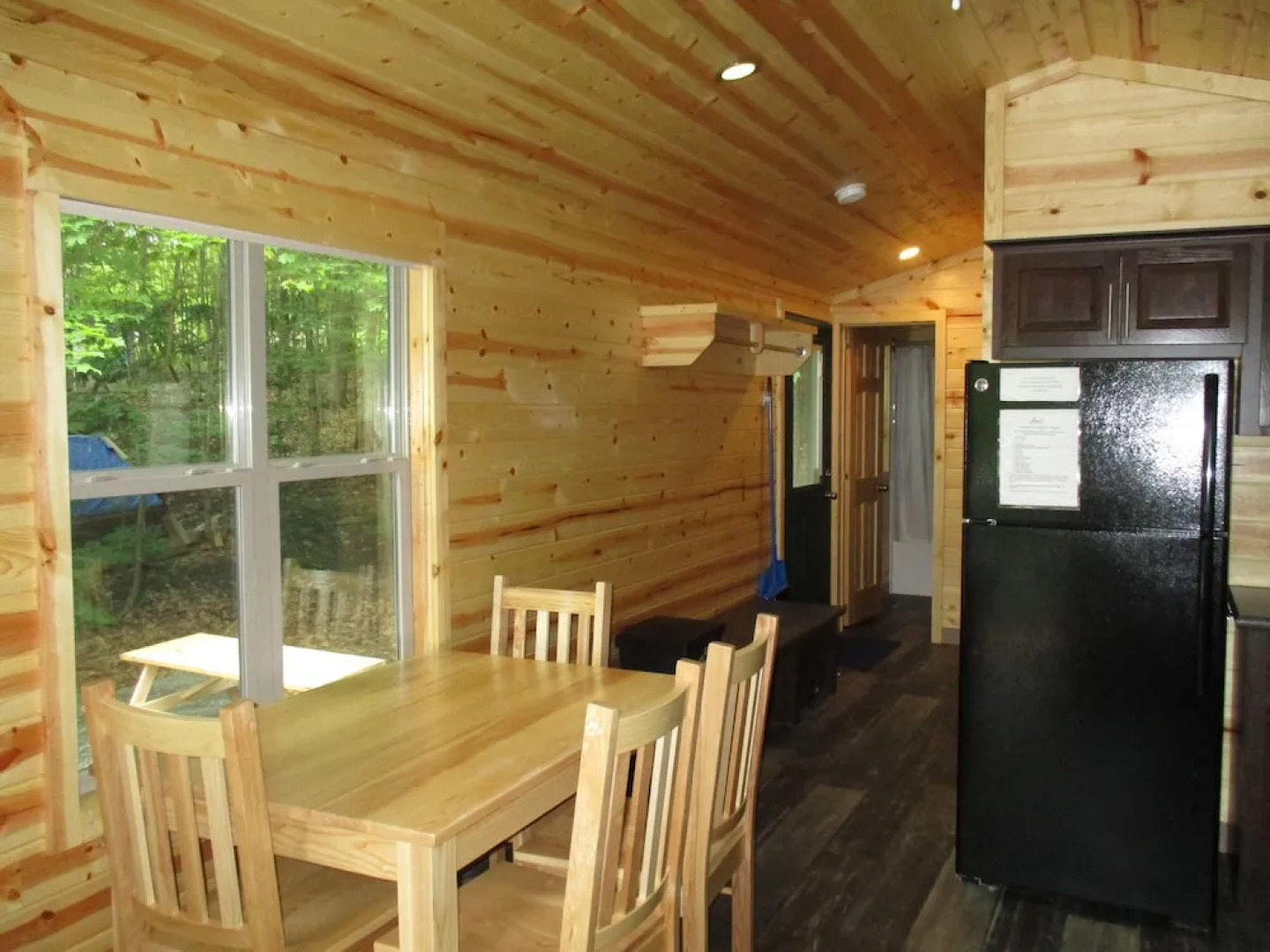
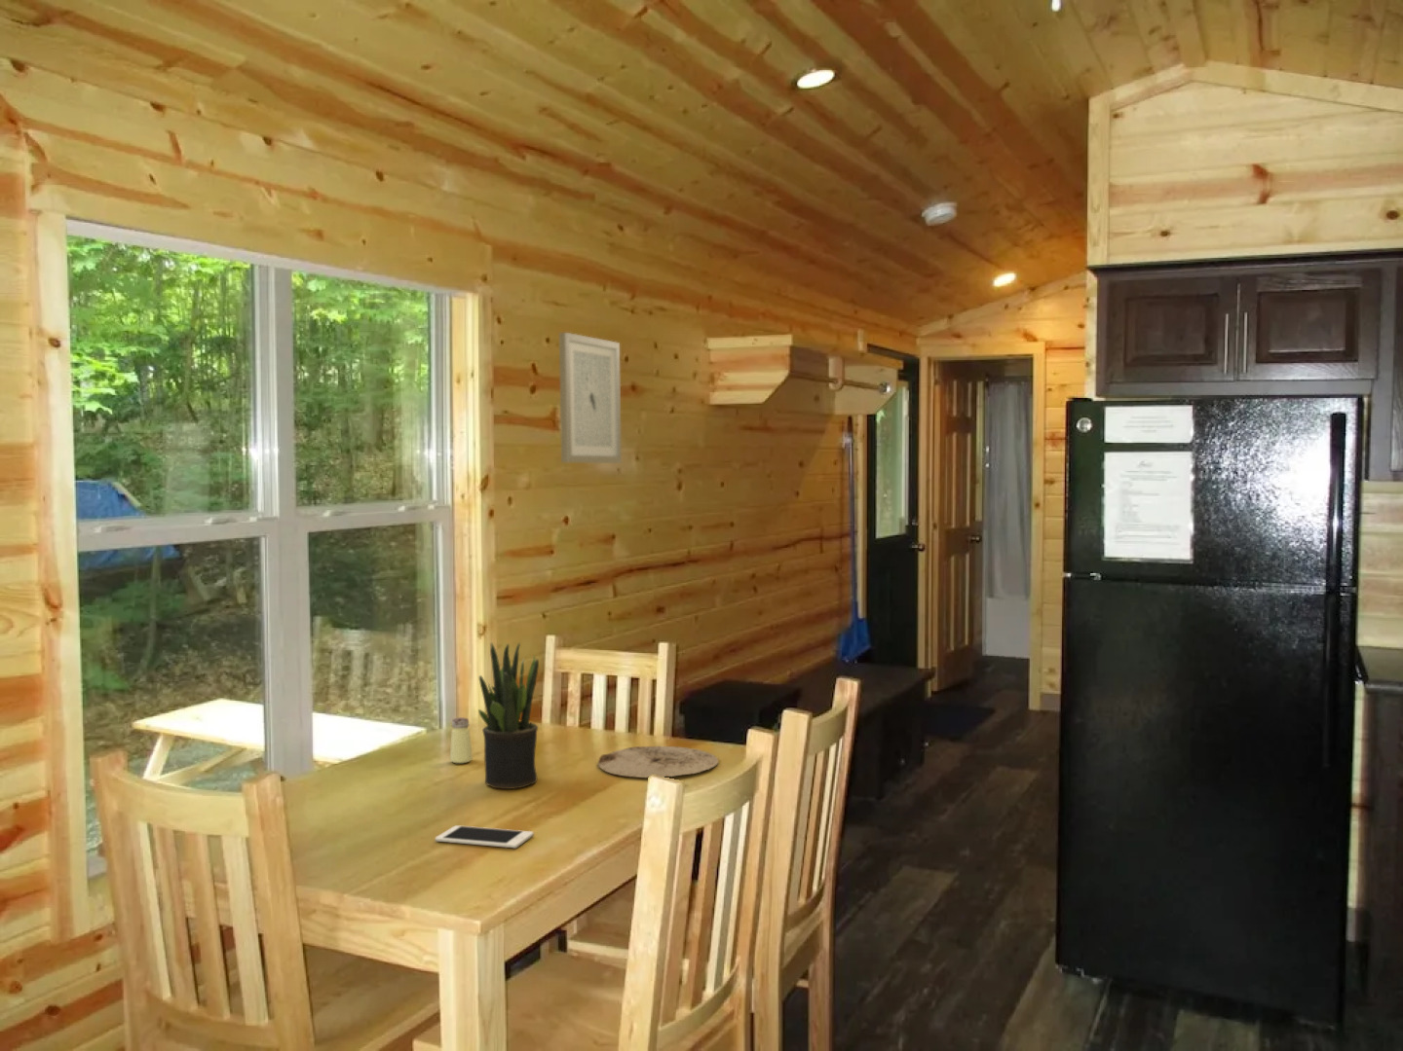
+ plate [598,745,719,778]
+ cell phone [434,825,535,849]
+ saltshaker [450,716,474,765]
+ wall art [558,332,623,464]
+ potted plant [477,641,540,790]
